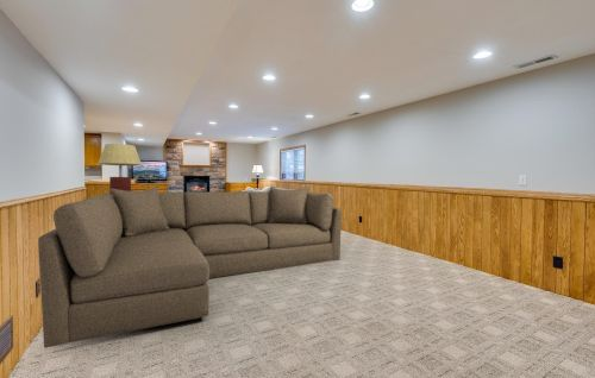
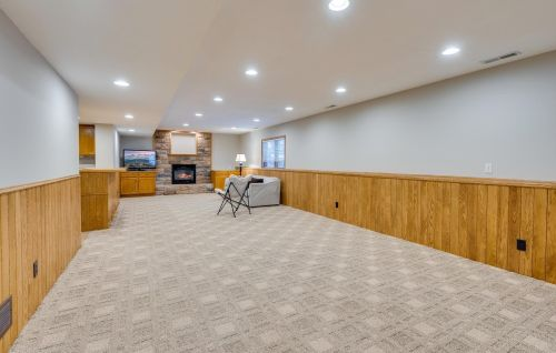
- sofa [37,185,343,349]
- floor lamp [98,143,143,195]
